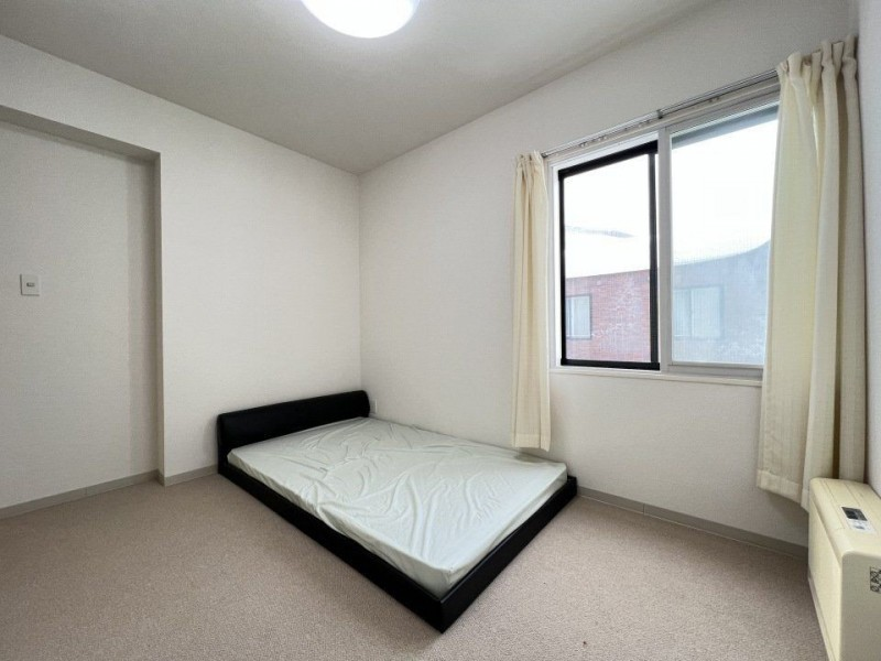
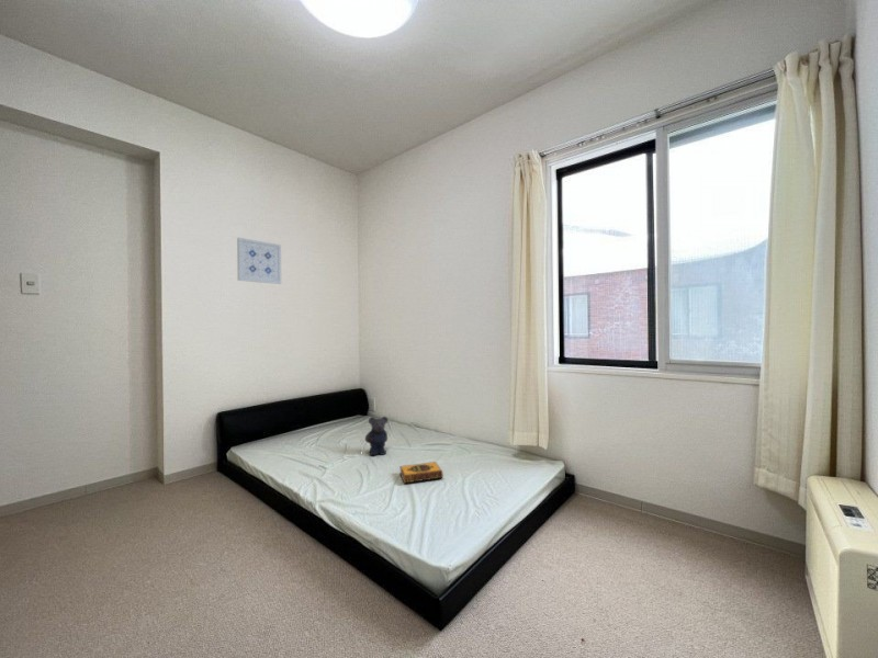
+ bear [364,416,390,456]
+ hardback book [398,461,444,485]
+ wall art [236,237,282,285]
